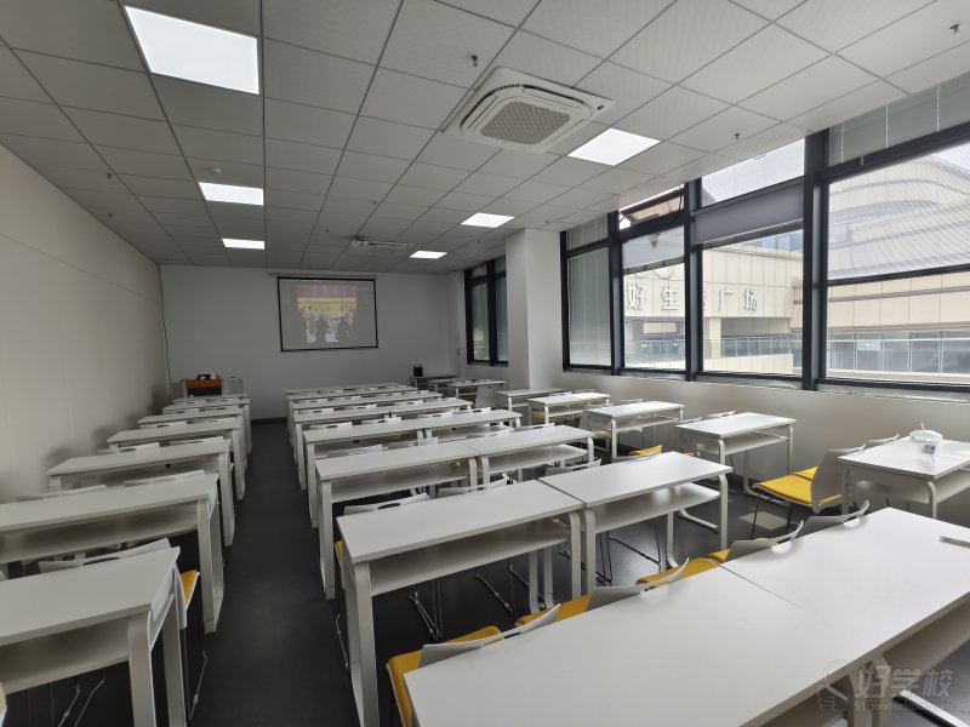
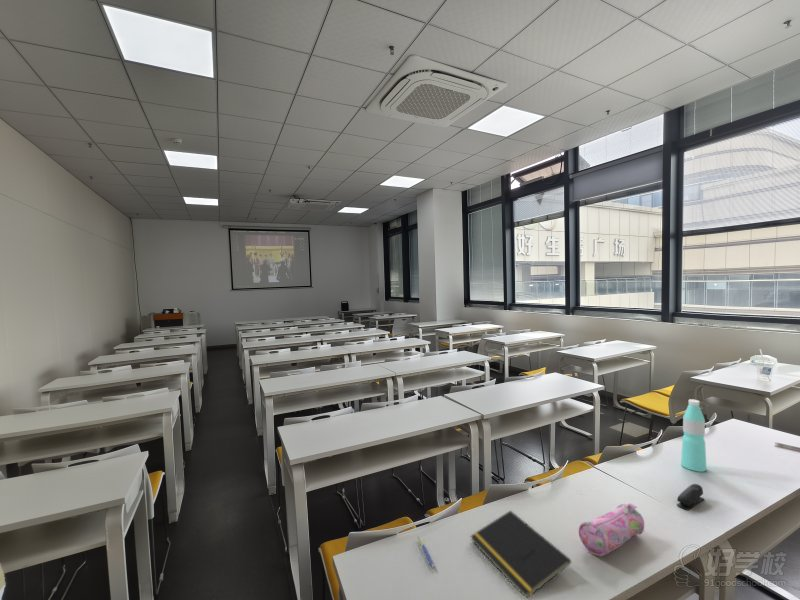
+ pencil case [578,502,645,557]
+ water bottle [680,398,708,473]
+ pen [417,534,436,570]
+ notepad [470,509,572,598]
+ stapler [676,483,705,511]
